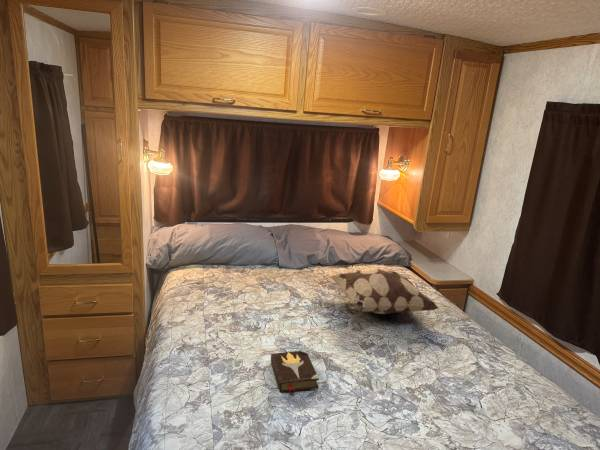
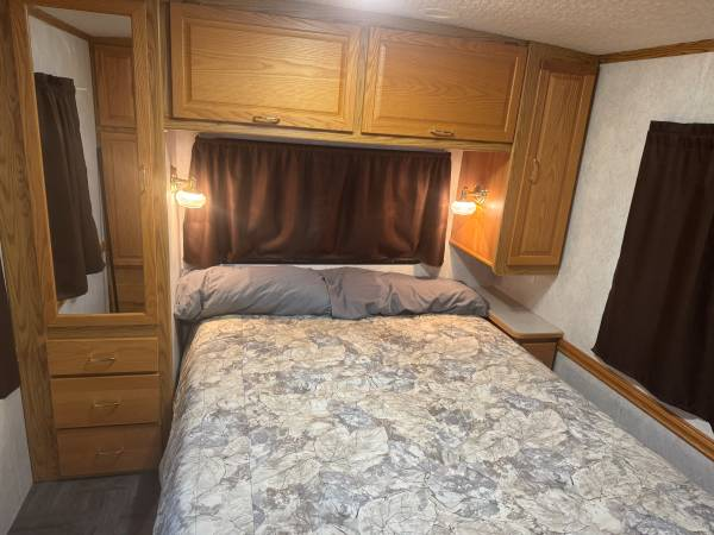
- decorative pillow [328,267,440,315]
- hardback book [270,349,320,393]
